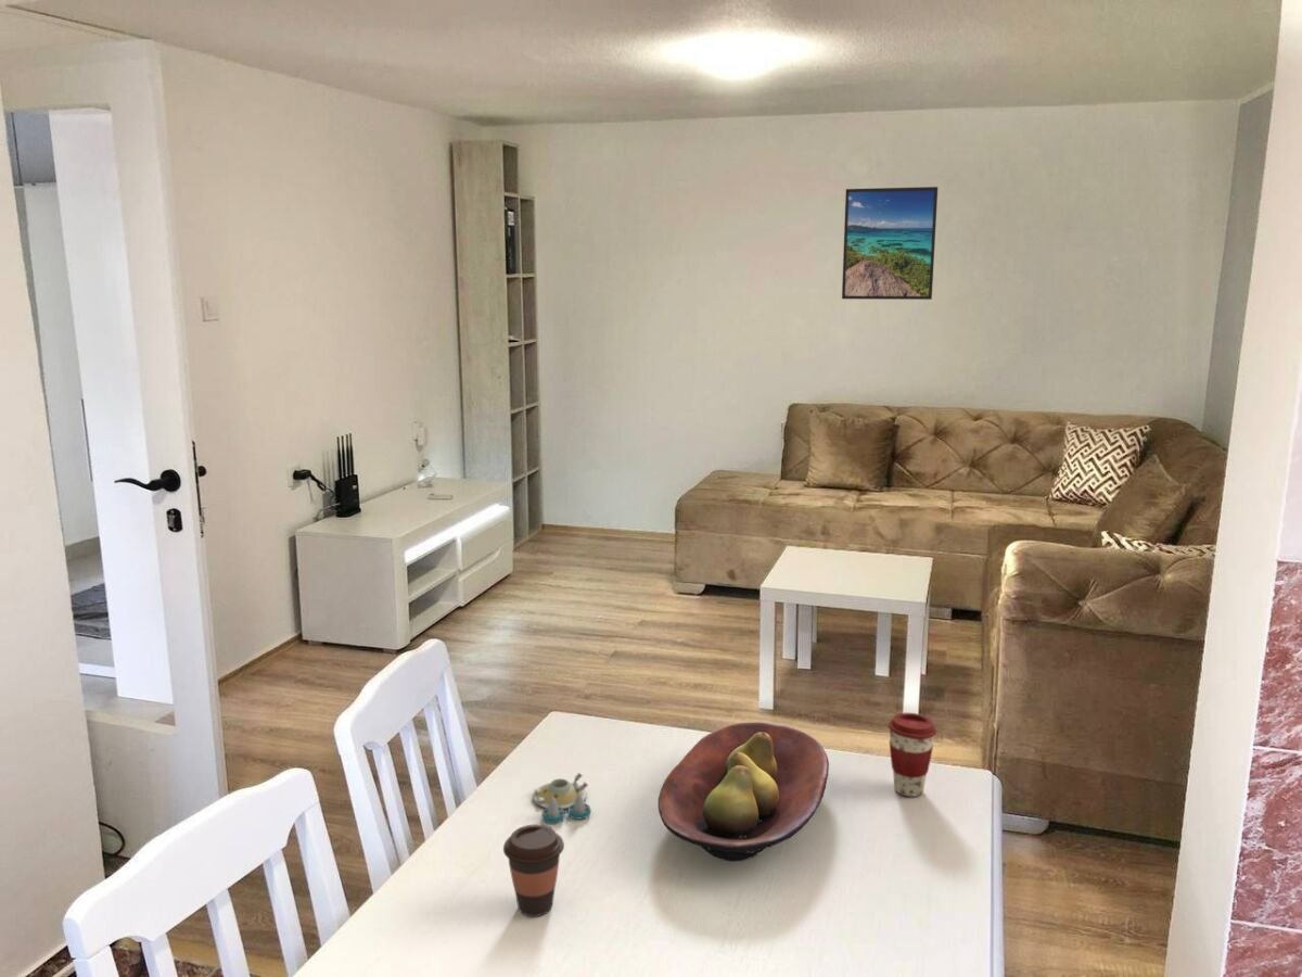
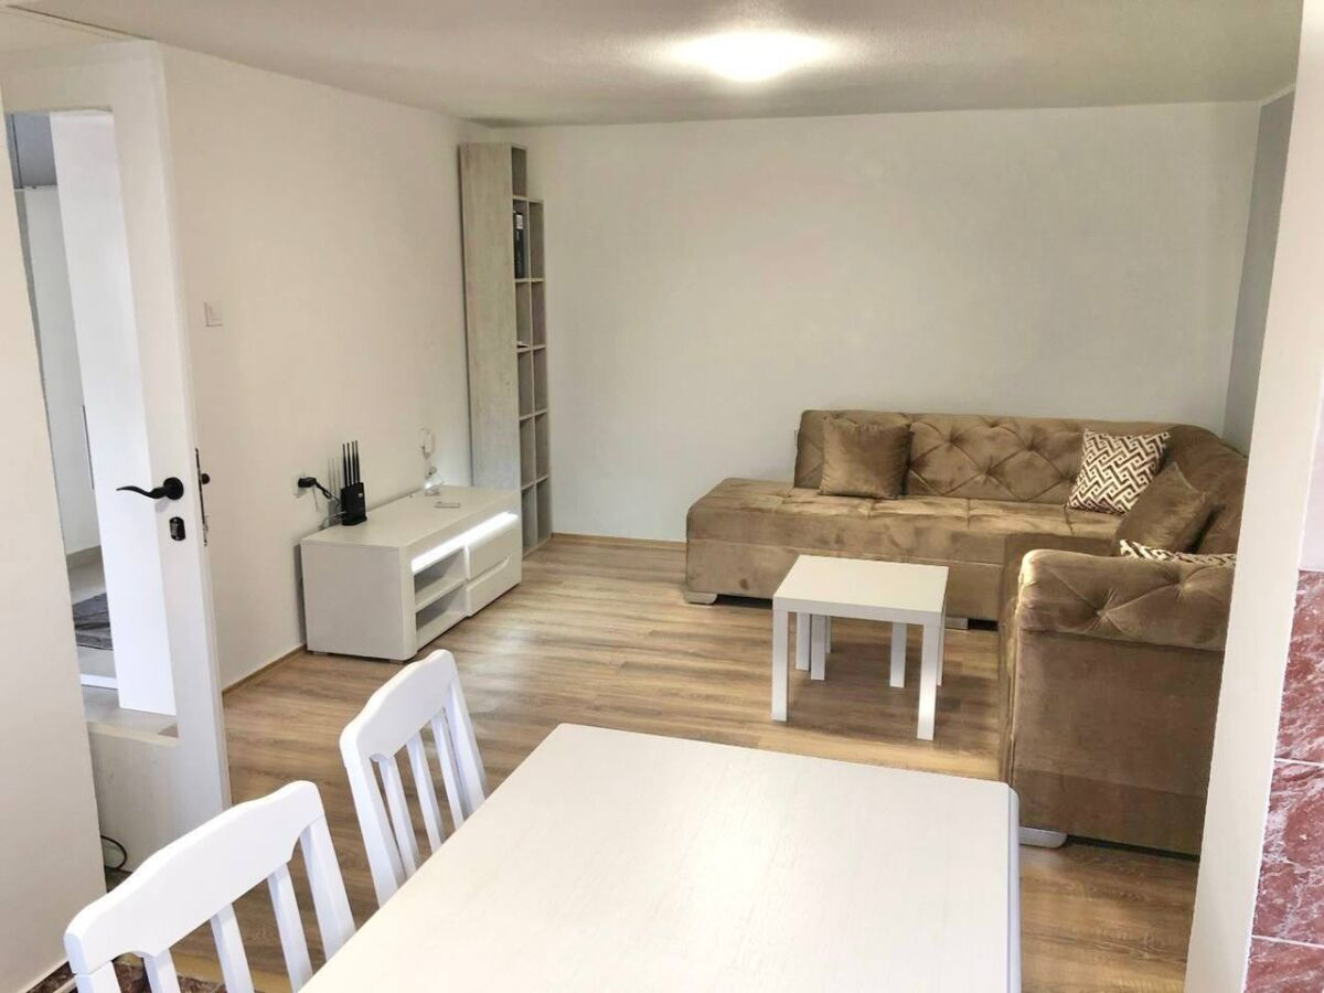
- coffee cup [886,712,937,798]
- coffee cup [502,823,565,917]
- salt and pepper shaker set [532,772,591,824]
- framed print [841,186,939,301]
- fruit bowl [658,721,830,862]
